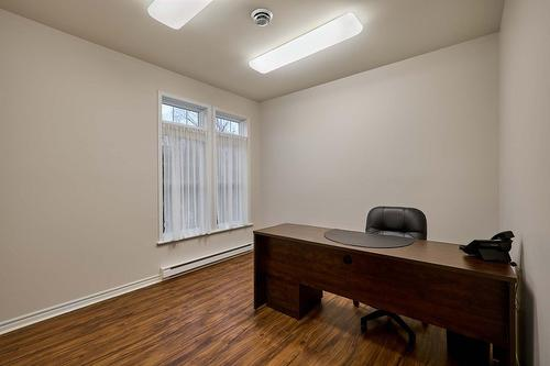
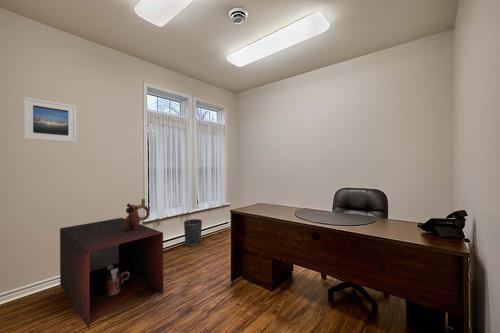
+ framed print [22,96,77,144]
+ storage cabinet [59,217,164,330]
+ wastebasket [183,218,203,247]
+ ceramic vessel [123,198,151,230]
